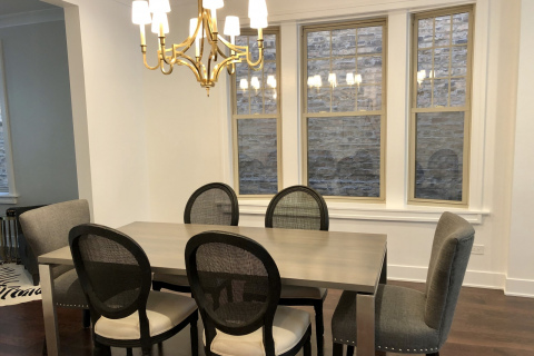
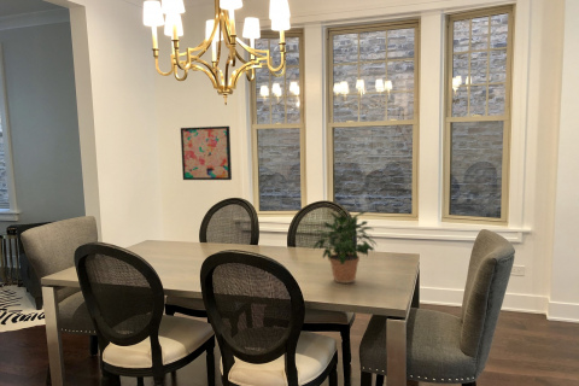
+ wall art [180,125,233,181]
+ potted plant [311,209,379,285]
